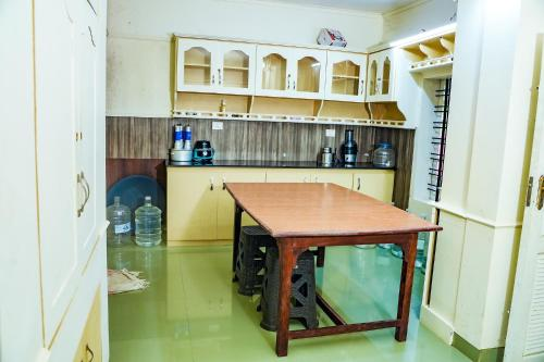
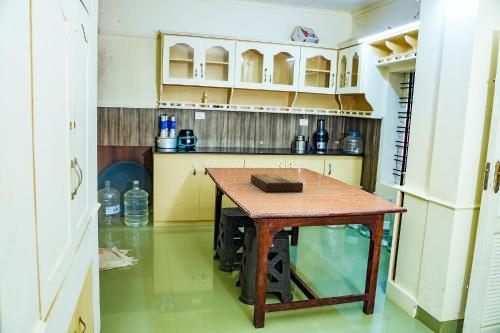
+ cutting board [250,173,304,193]
